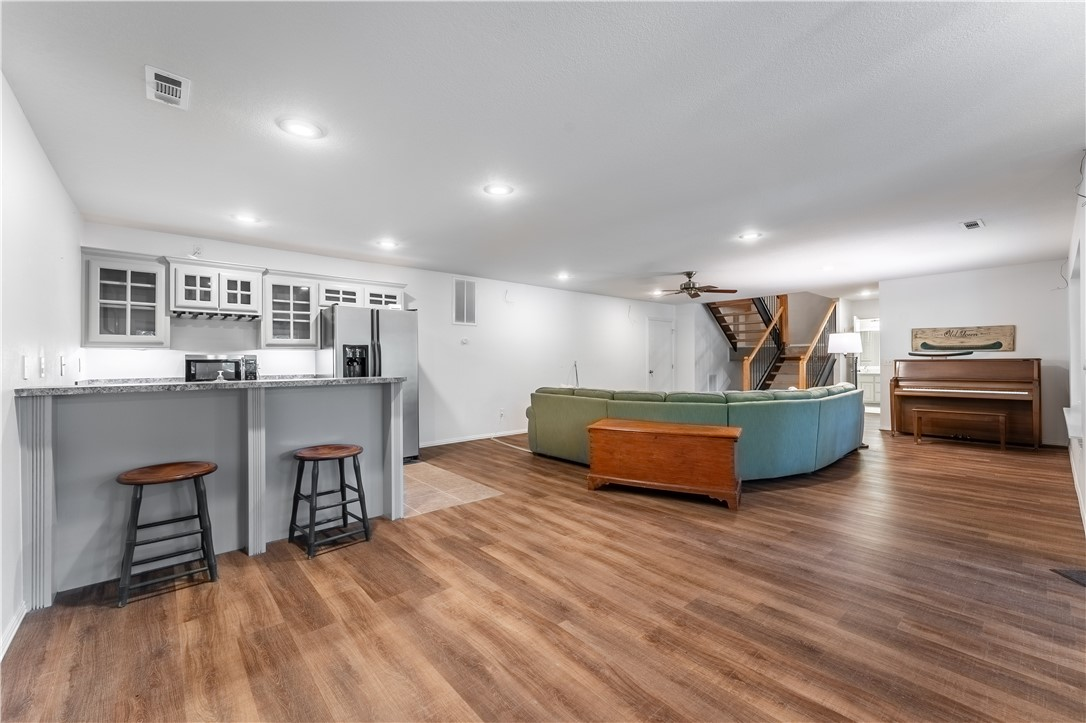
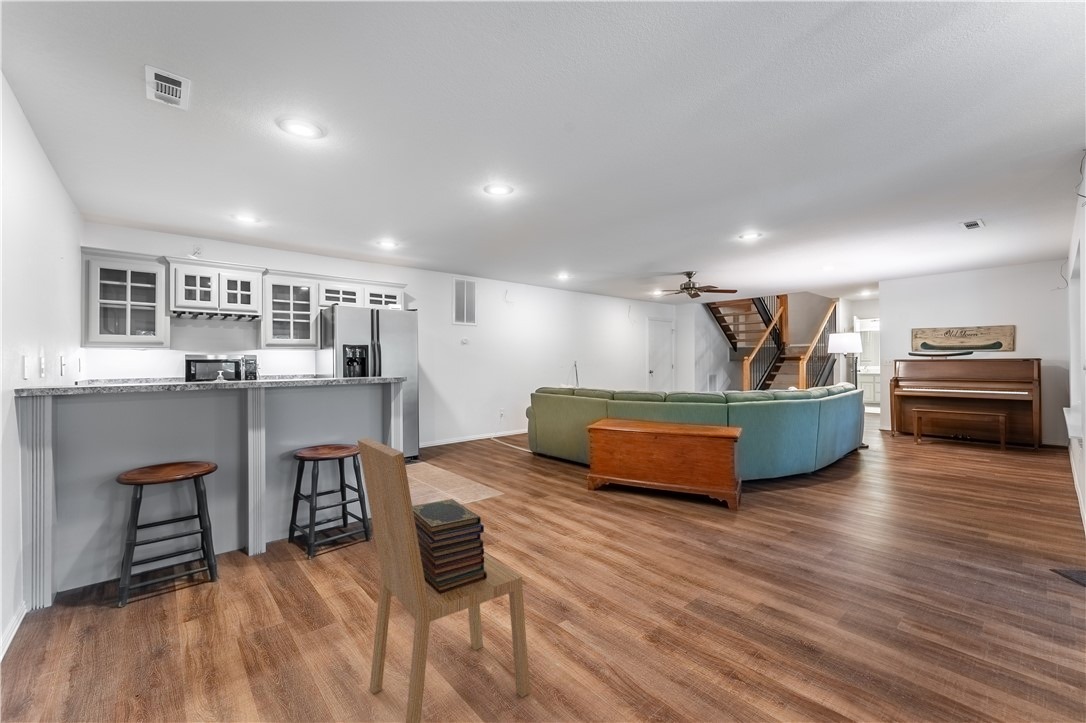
+ book stack [412,498,487,594]
+ dining chair [357,436,531,723]
